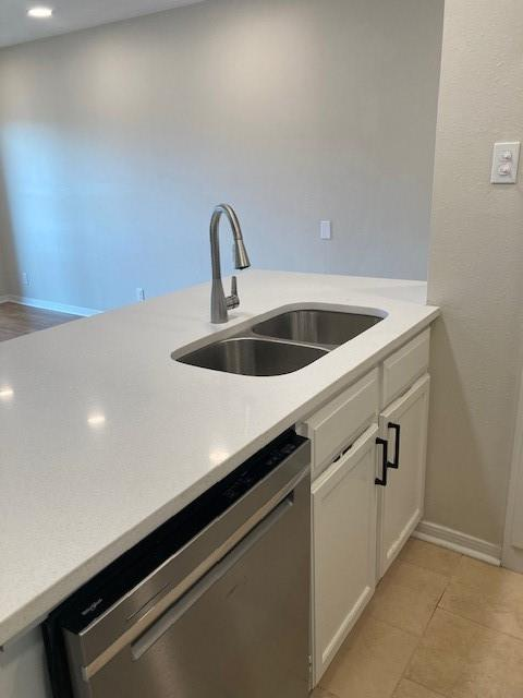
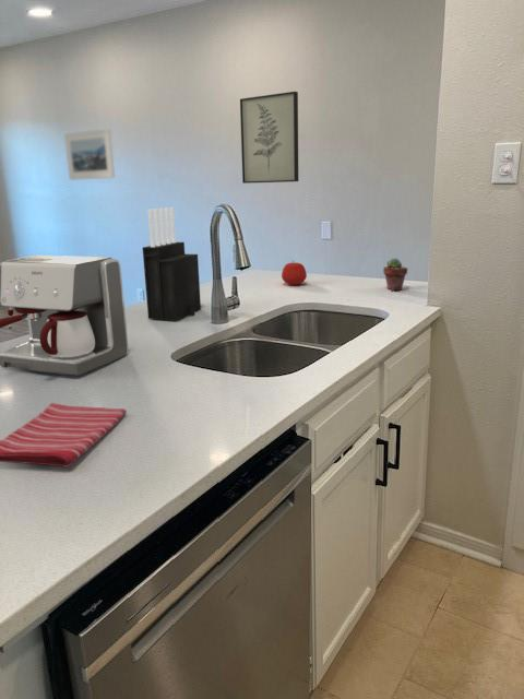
+ apple [281,260,308,286]
+ potted succulent [382,258,408,292]
+ wall art [239,91,299,185]
+ knife block [142,206,202,322]
+ coffee maker [0,254,130,377]
+ dish towel [0,402,128,469]
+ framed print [63,128,116,181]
